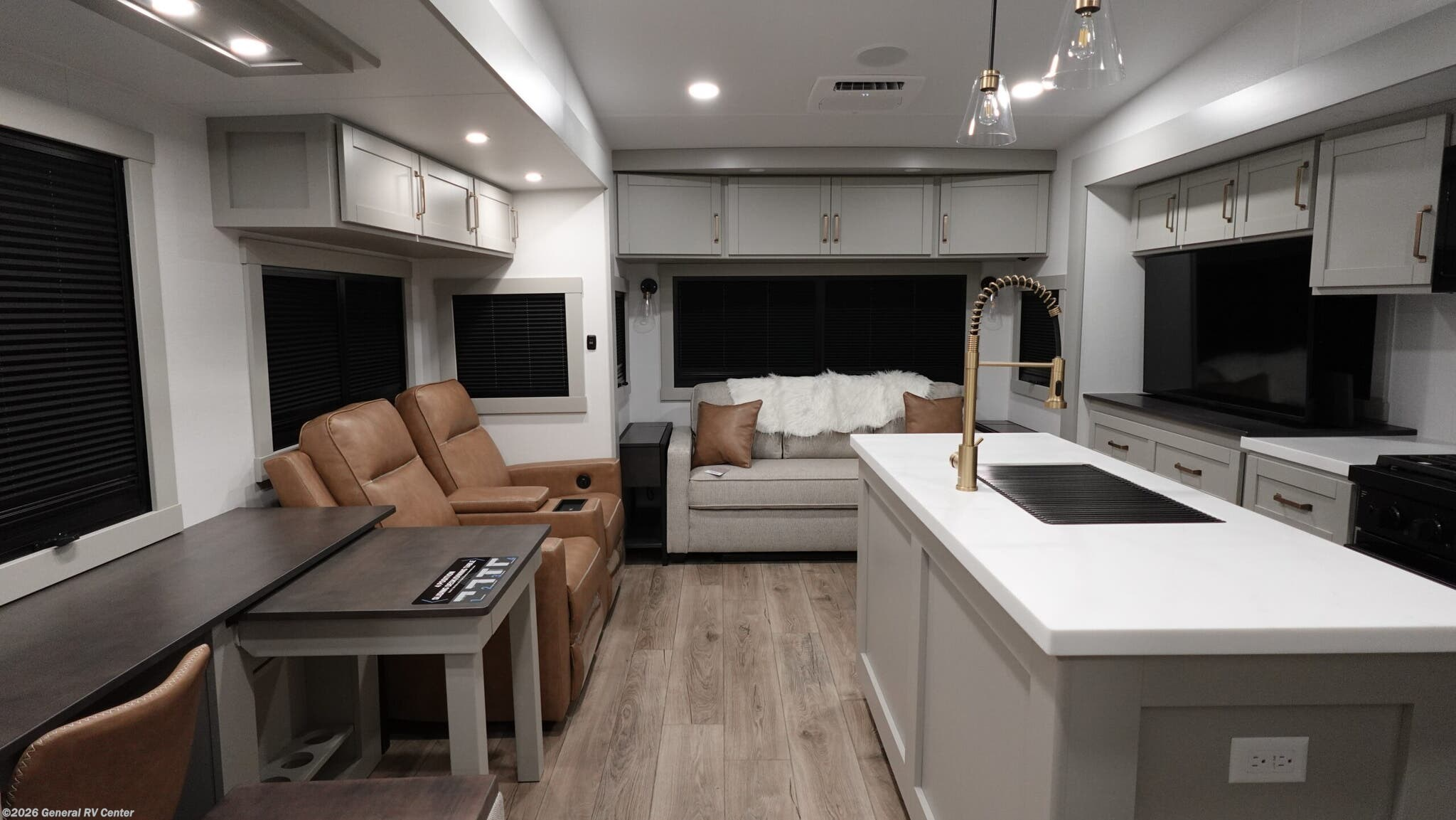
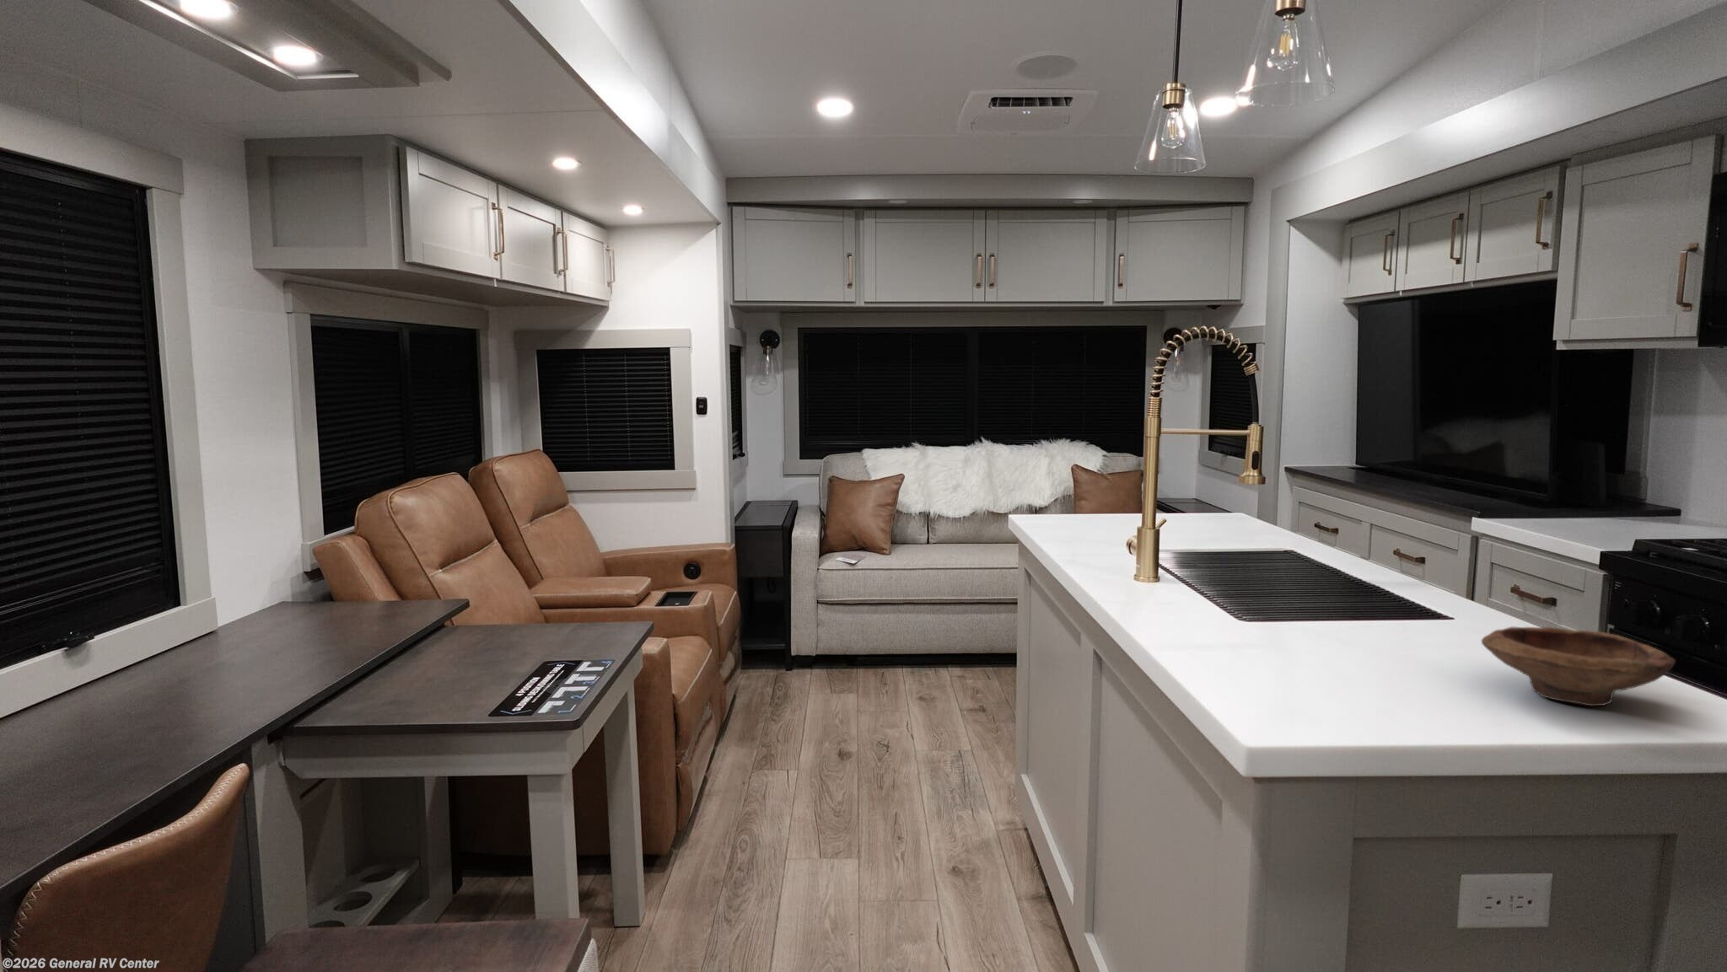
+ bowl [1480,626,1676,708]
